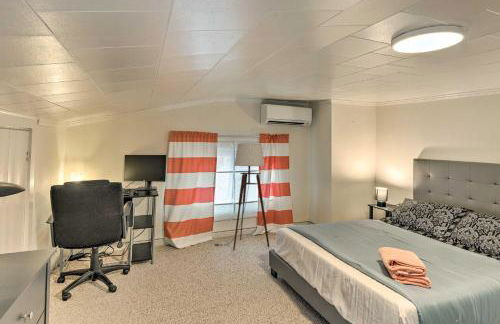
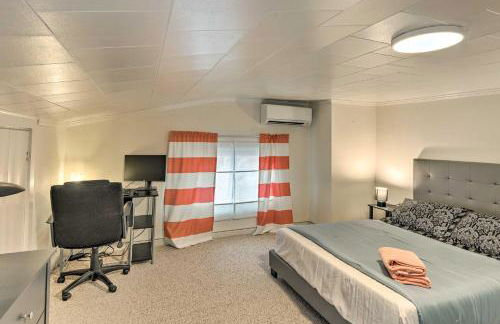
- floor lamp [213,142,270,251]
